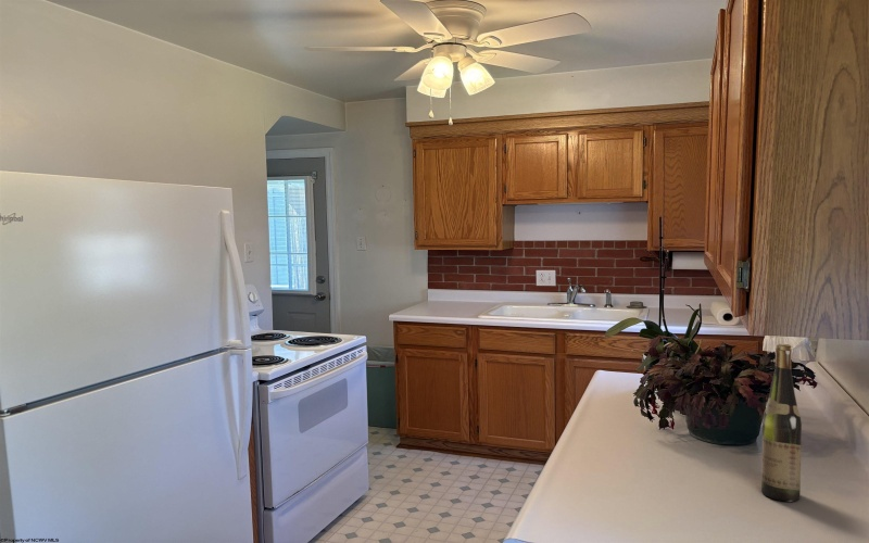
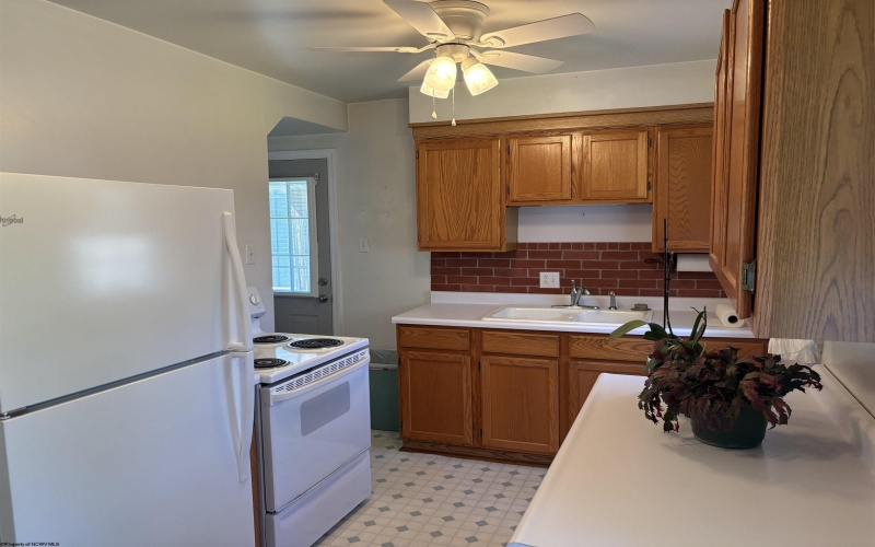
- wine bottle [760,343,803,503]
